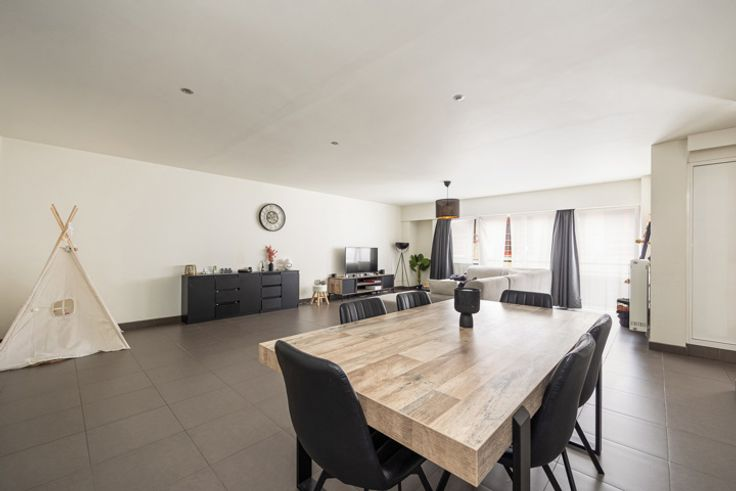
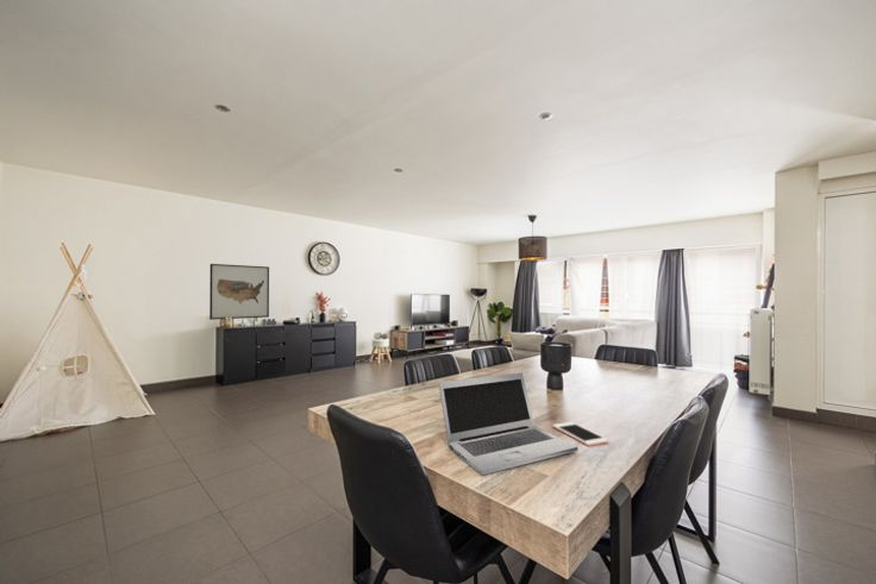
+ cell phone [551,421,609,447]
+ laptop [438,371,578,476]
+ wall art [208,263,270,321]
